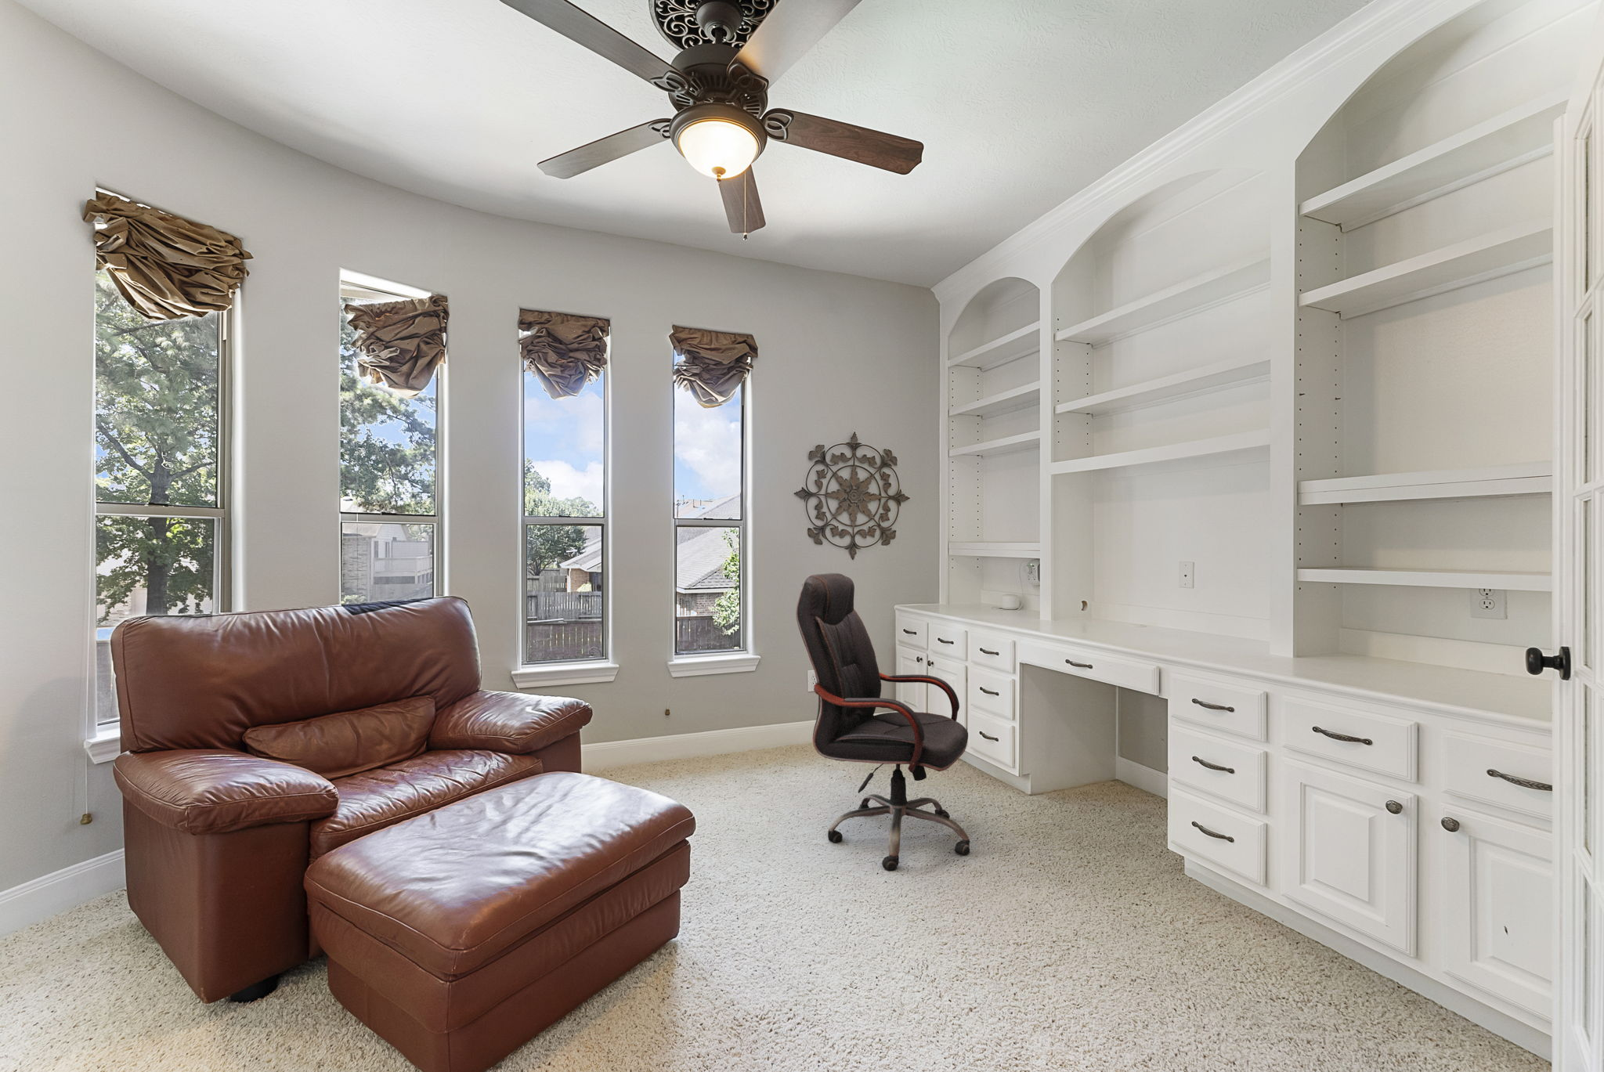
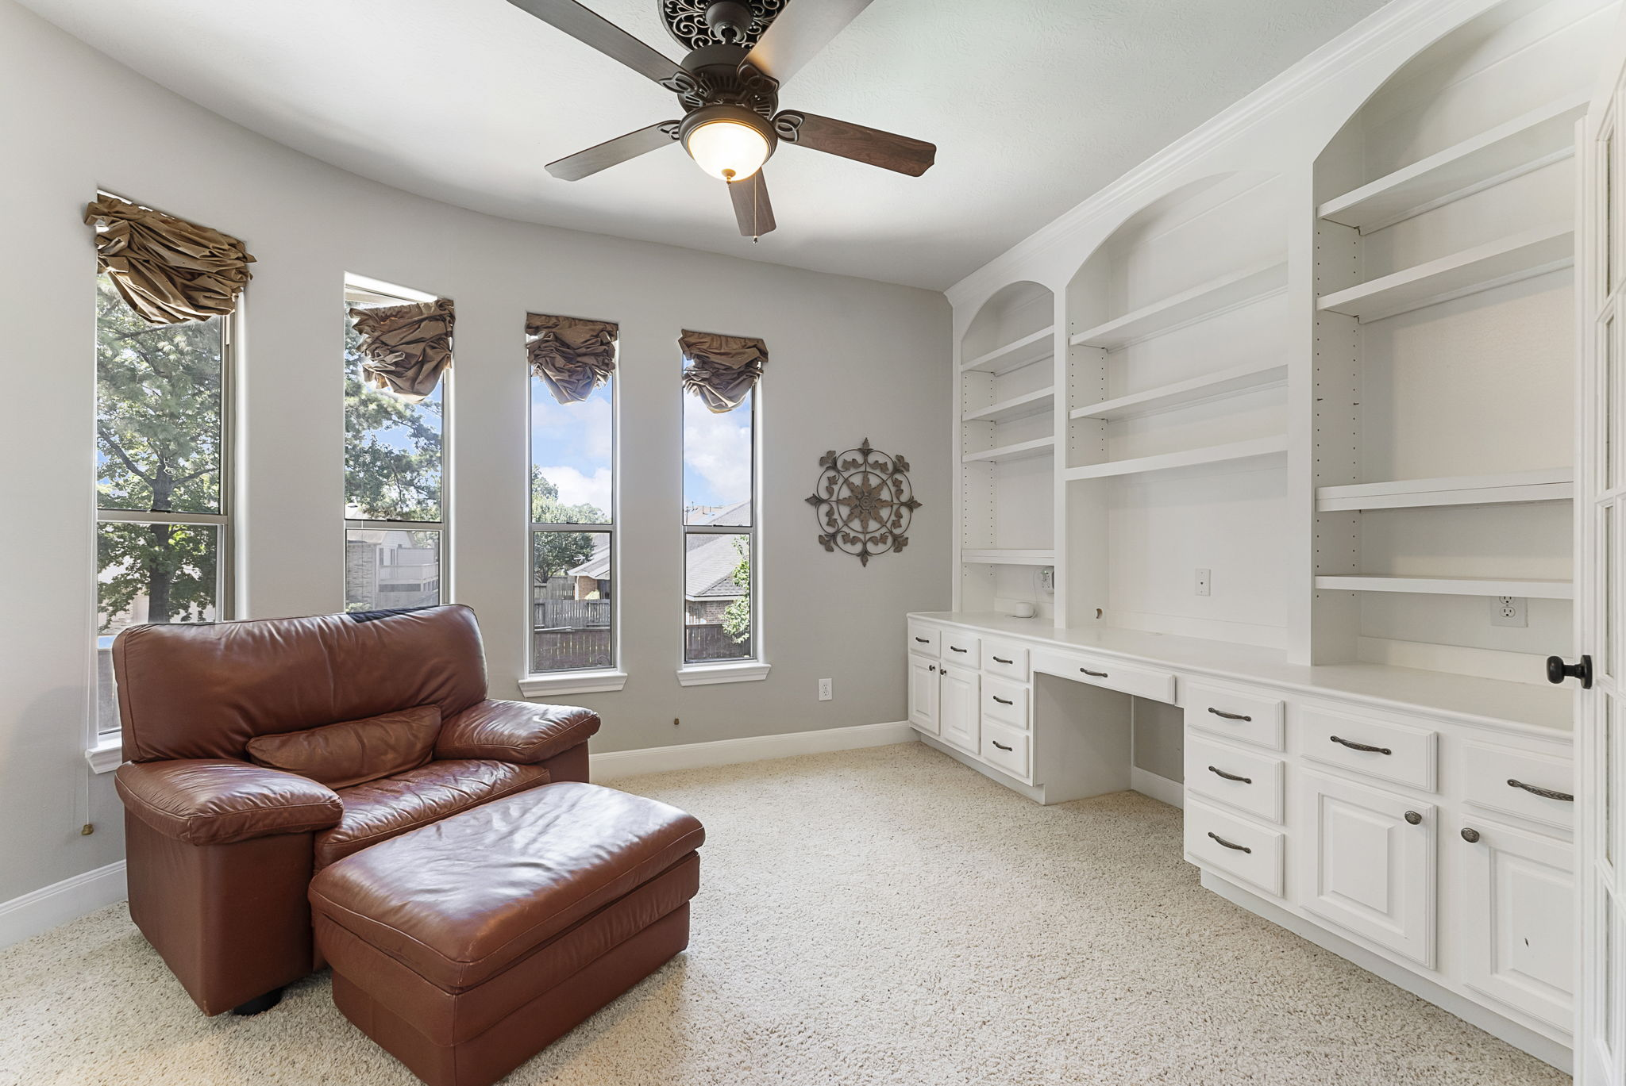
- office chair [795,572,970,871]
